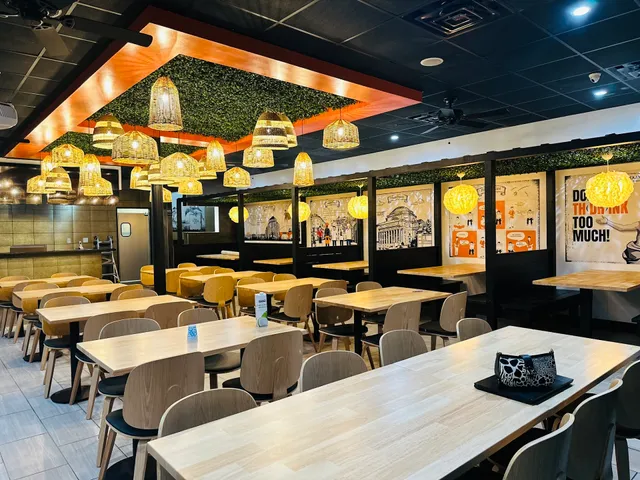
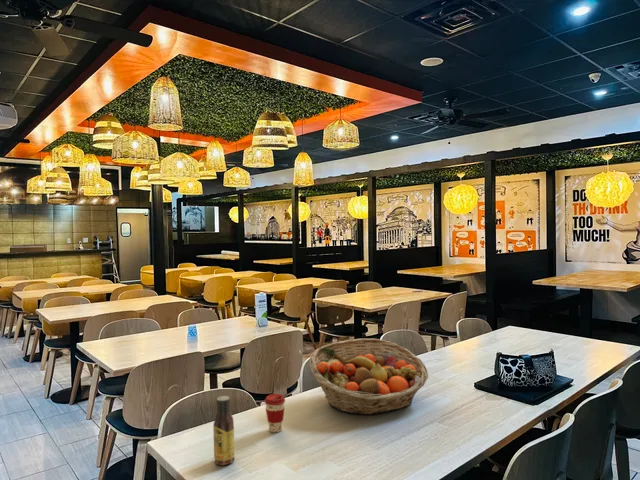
+ sauce bottle [212,395,236,466]
+ fruit basket [309,338,429,416]
+ coffee cup [263,393,286,434]
